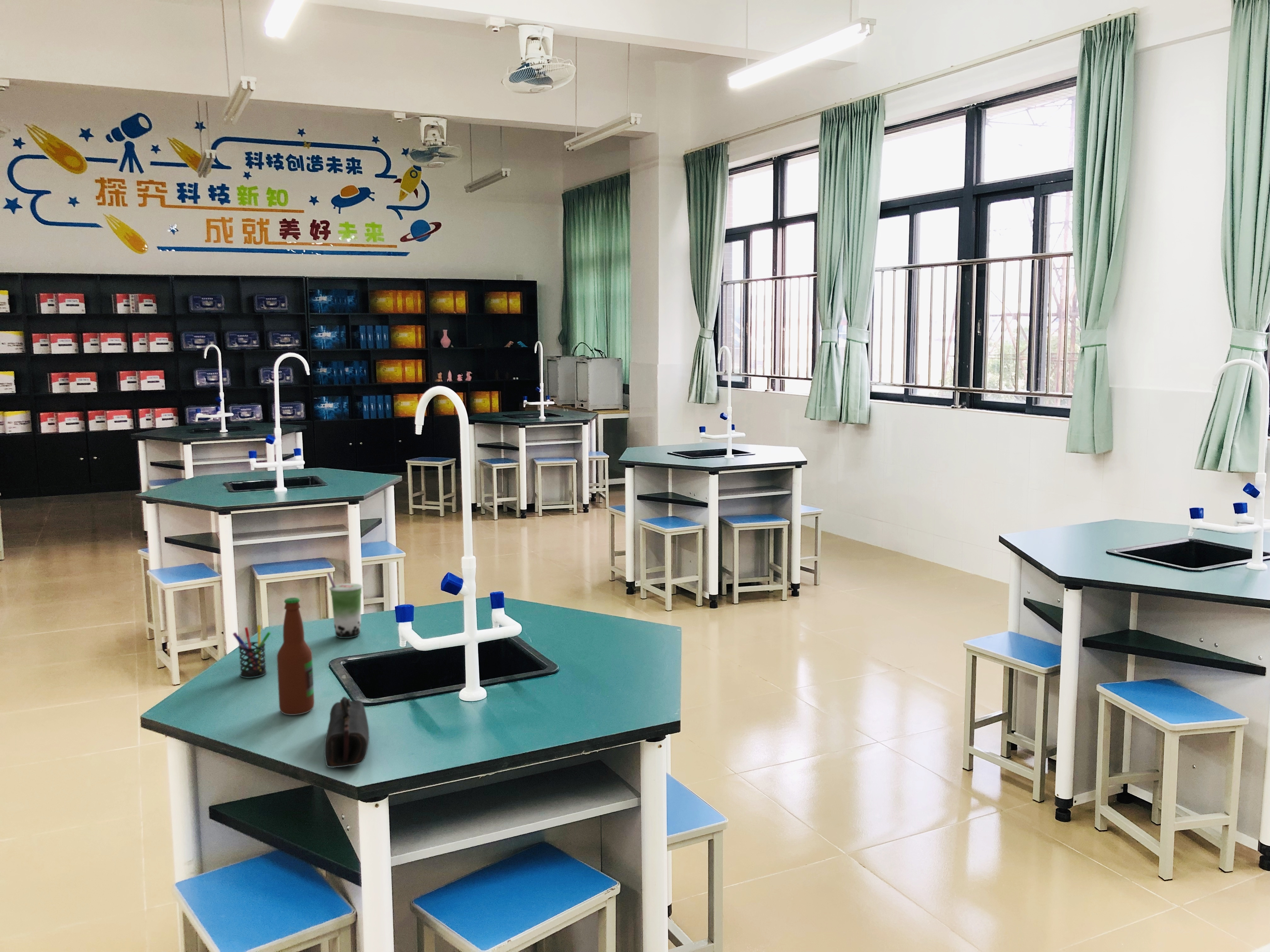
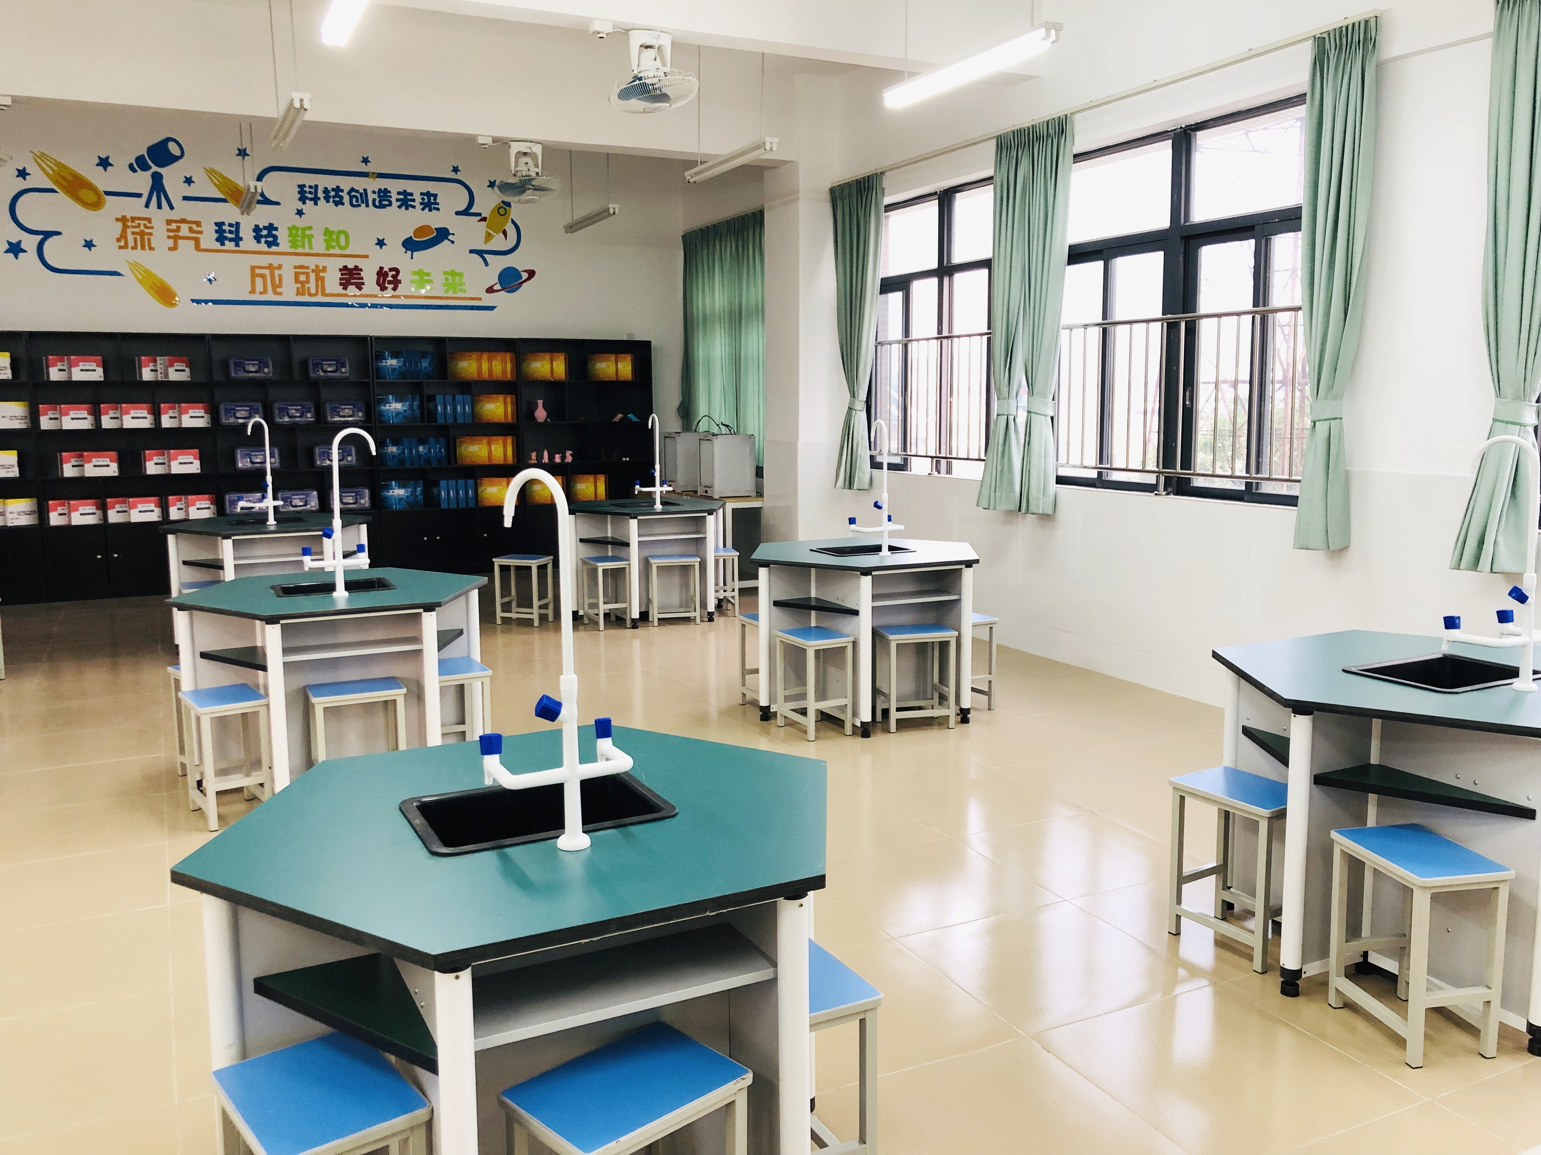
- pencil case [324,696,369,768]
- beverage cup [327,572,363,638]
- bottle [277,597,315,716]
- pen holder [232,625,271,678]
